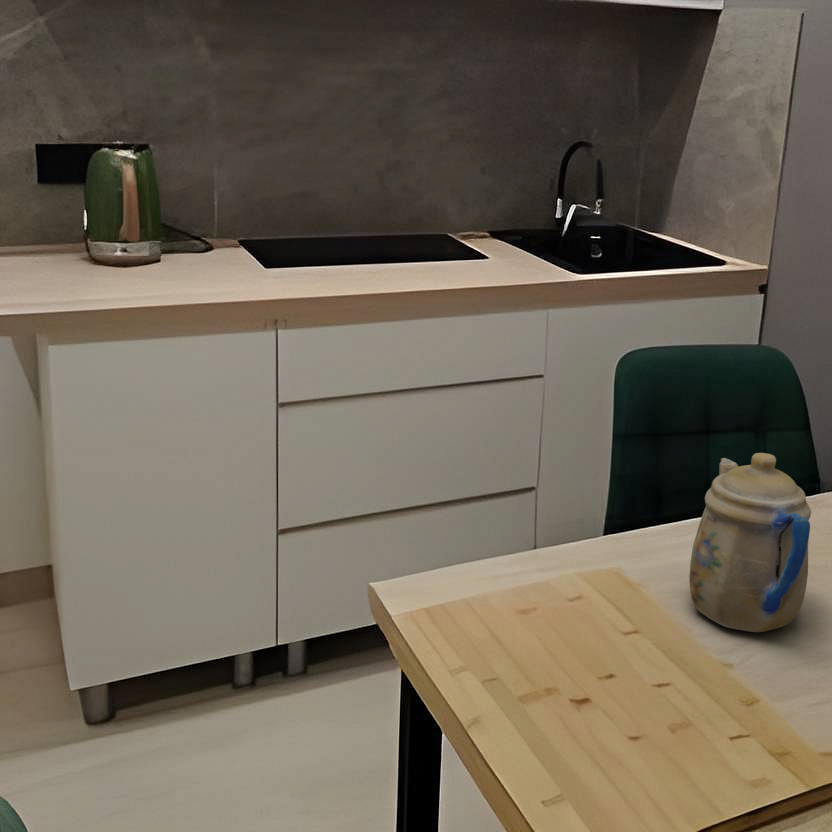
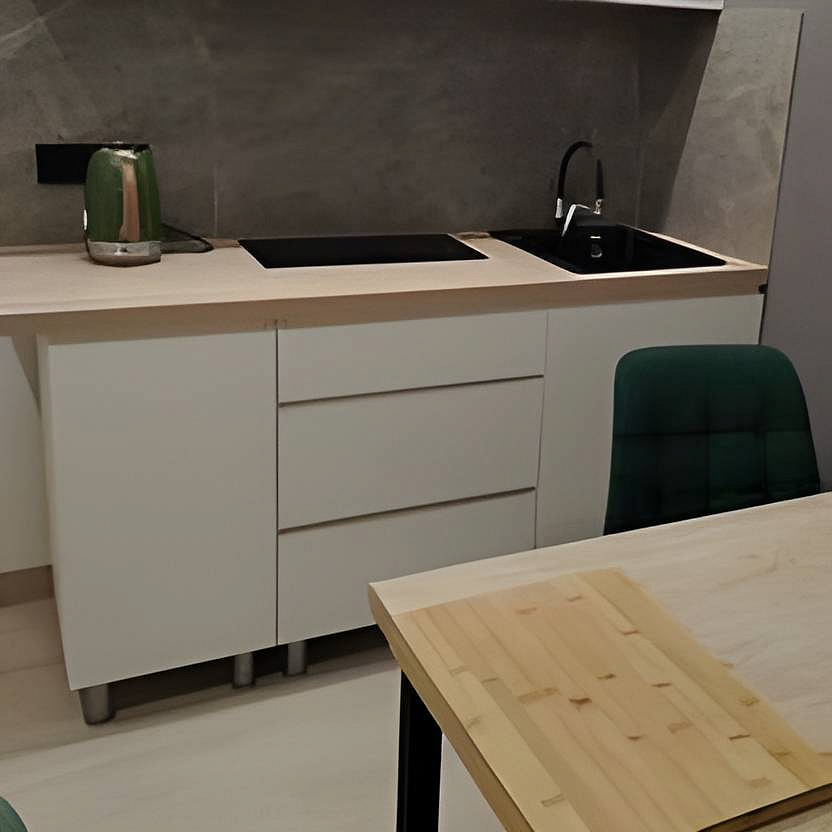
- teapot [688,452,812,633]
